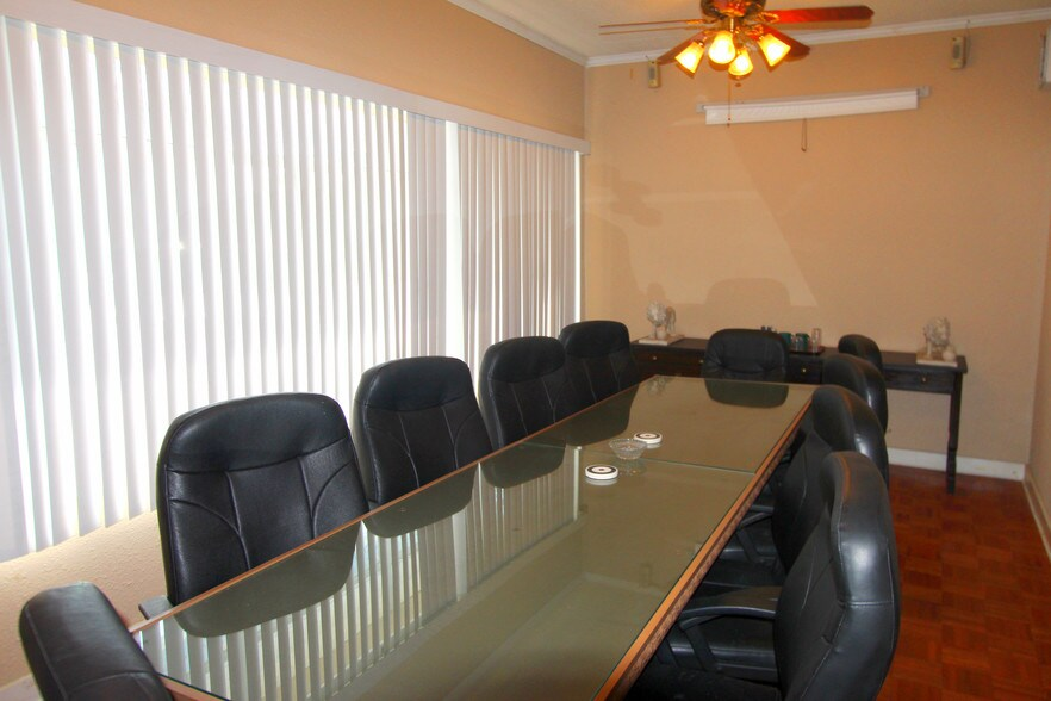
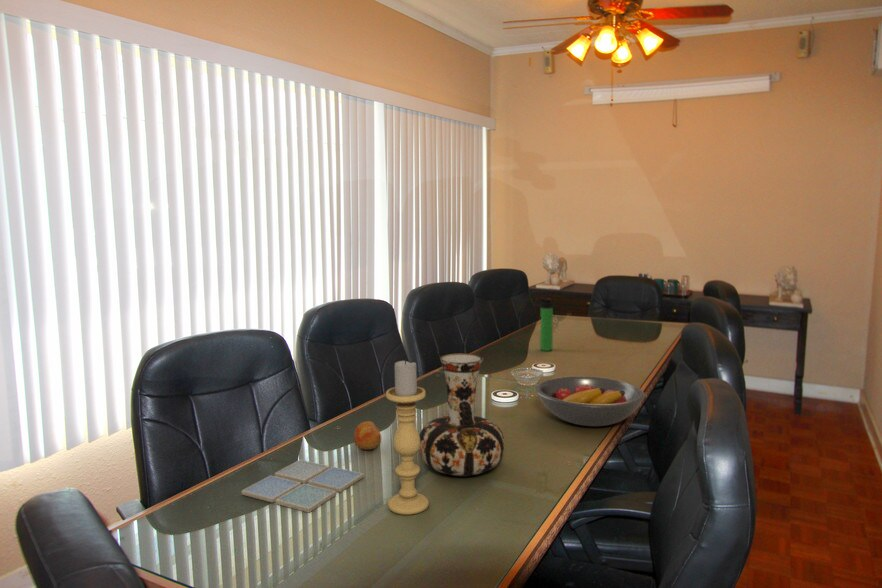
+ fruit bowl [534,375,646,427]
+ bottle [535,298,554,352]
+ drink coaster [240,459,365,514]
+ vase [418,352,505,477]
+ candle holder [385,358,430,516]
+ fruit [353,420,382,451]
